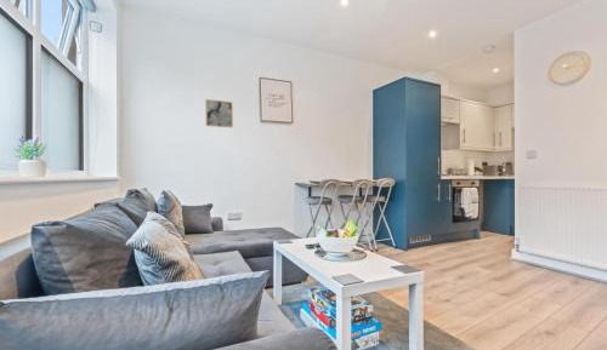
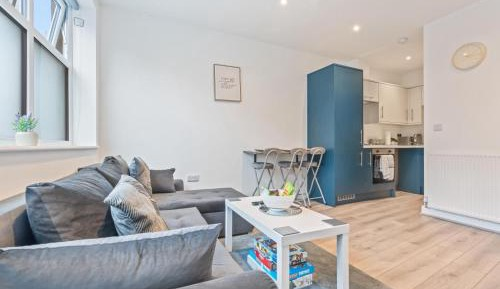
- wall art [205,98,234,128]
